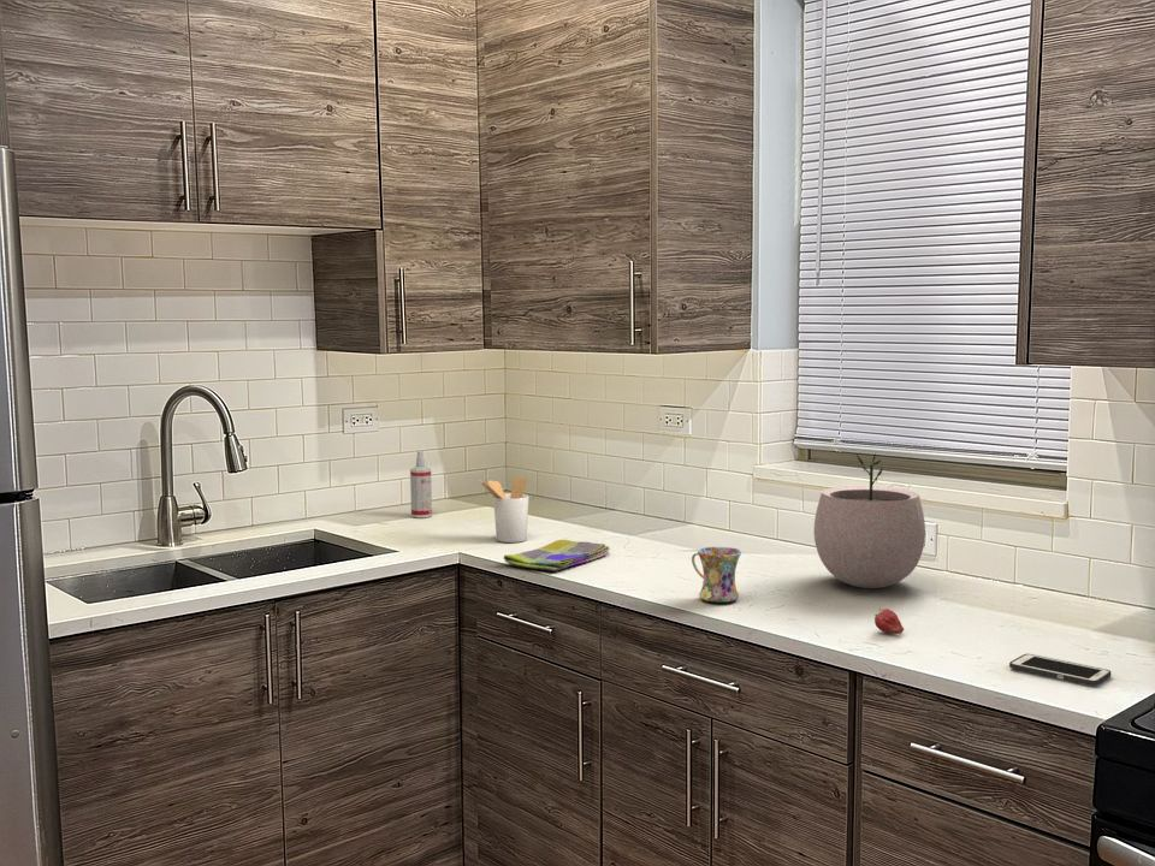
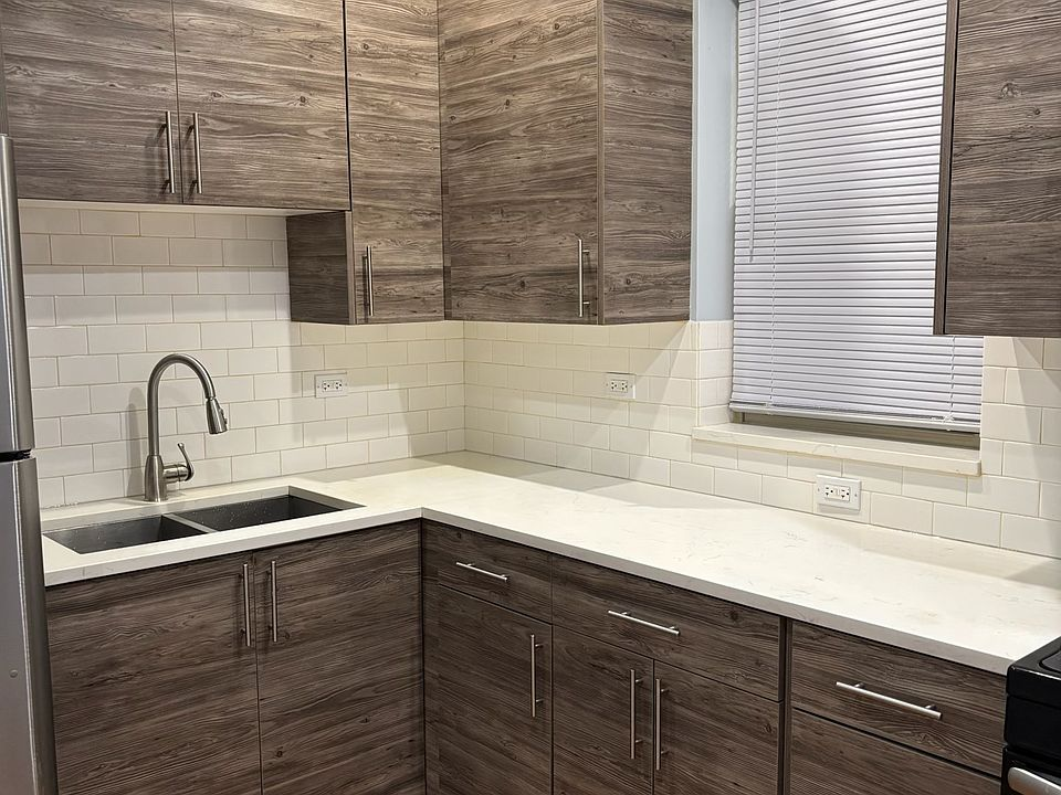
- cell phone [1008,653,1112,687]
- plant pot [813,452,926,589]
- dish towel [503,539,611,573]
- fruit [873,605,905,635]
- mug [691,546,742,604]
- utensil holder [478,476,529,544]
- spray bottle [409,450,433,518]
